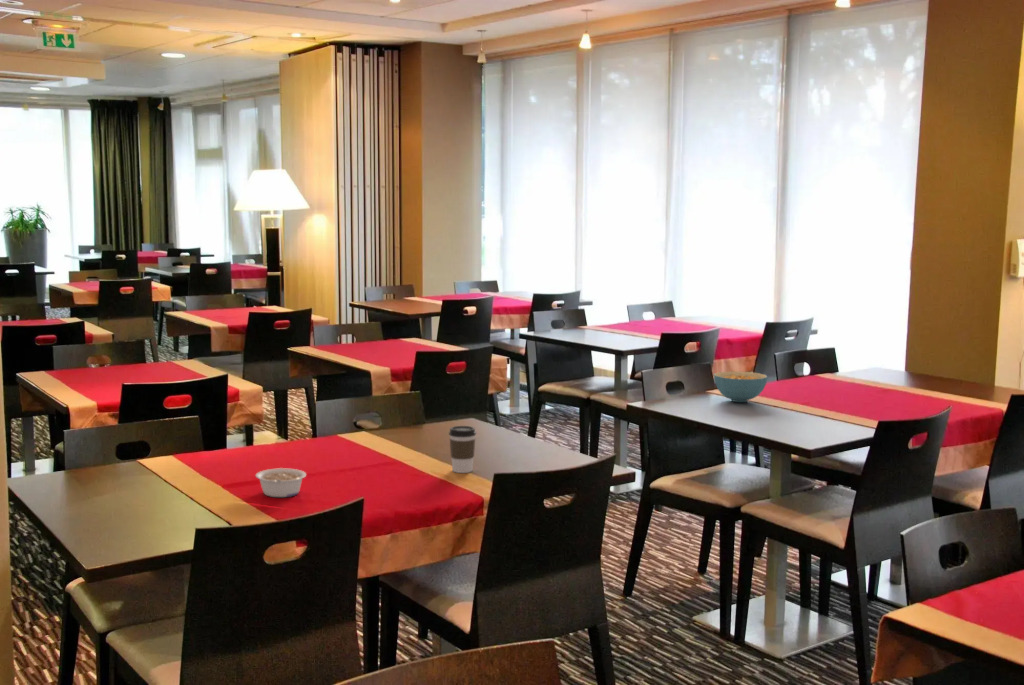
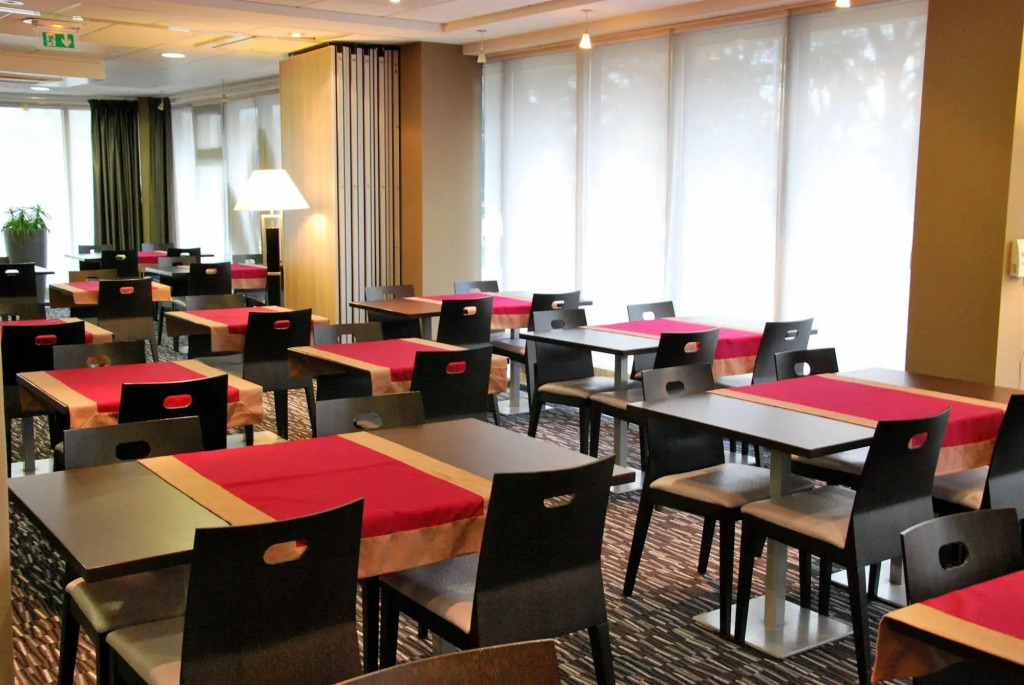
- legume [255,467,307,498]
- coffee cup [448,425,477,474]
- cereal bowl [713,370,768,403]
